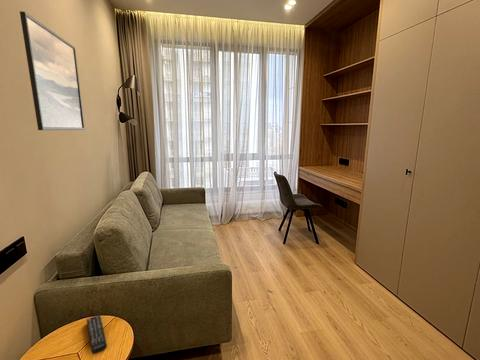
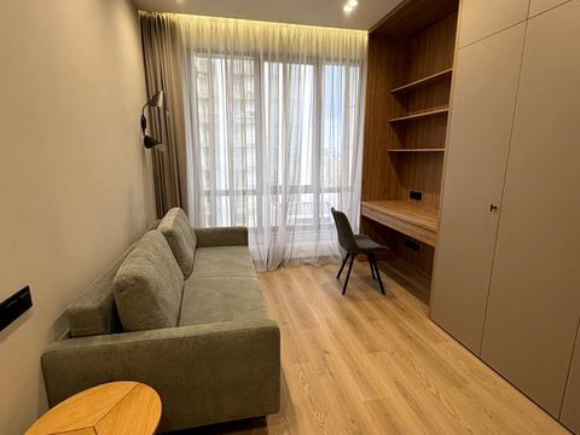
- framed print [19,10,86,131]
- remote control [86,314,108,355]
